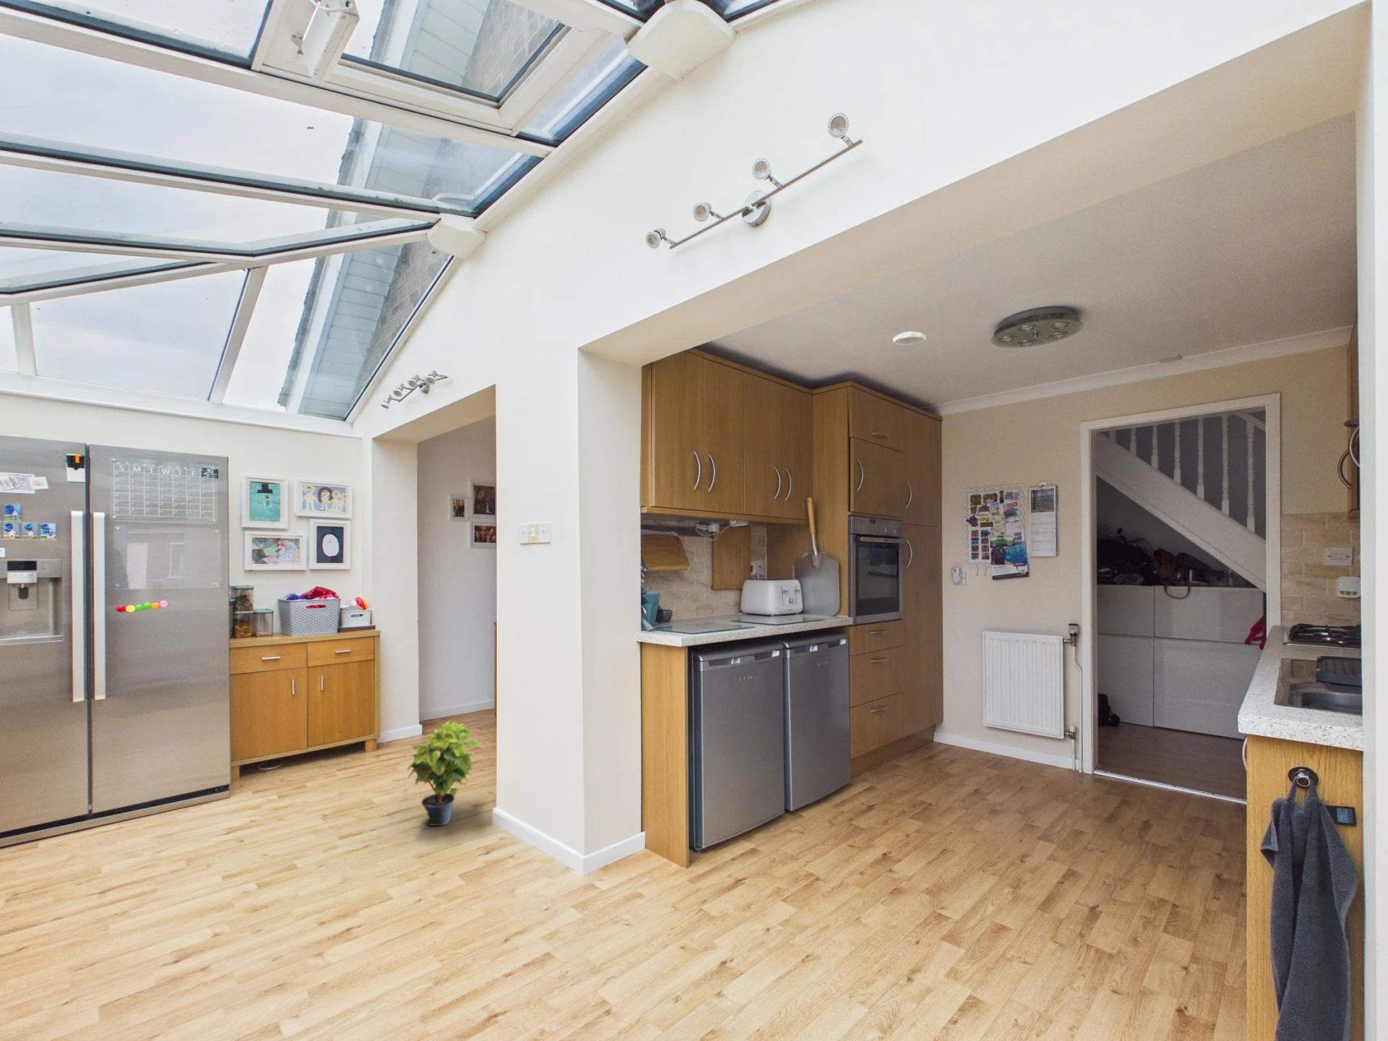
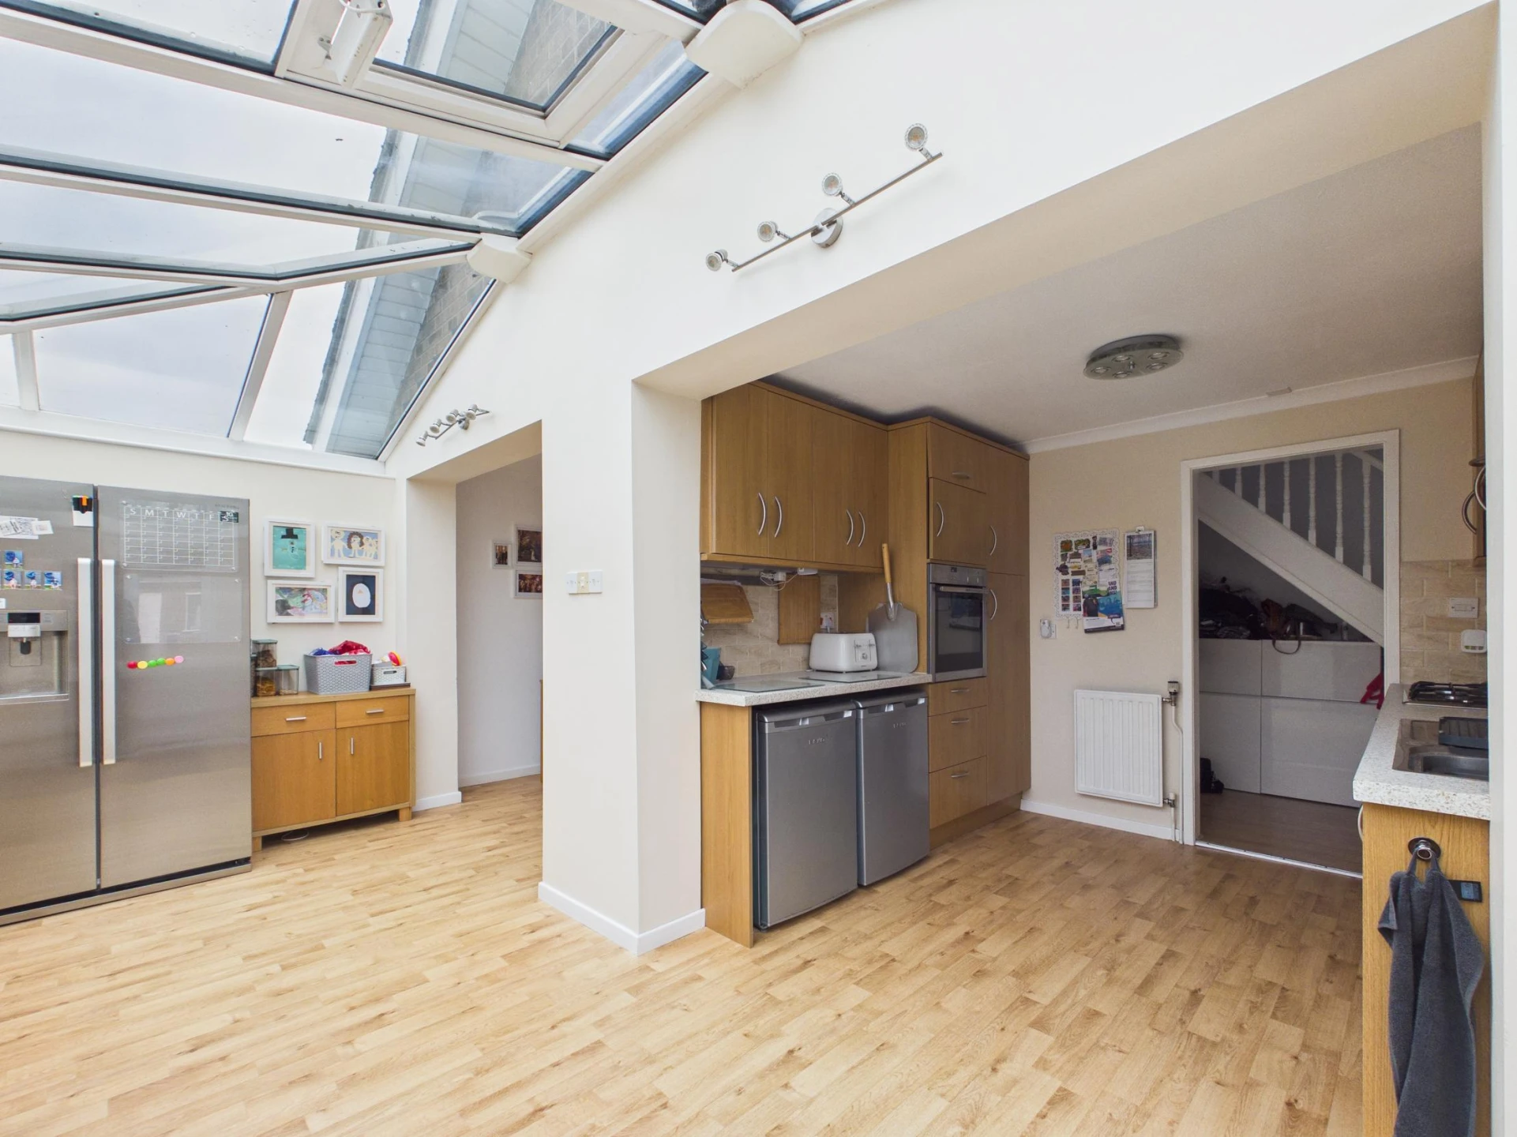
- smoke detector [892,331,927,346]
- potted plant [407,720,483,827]
